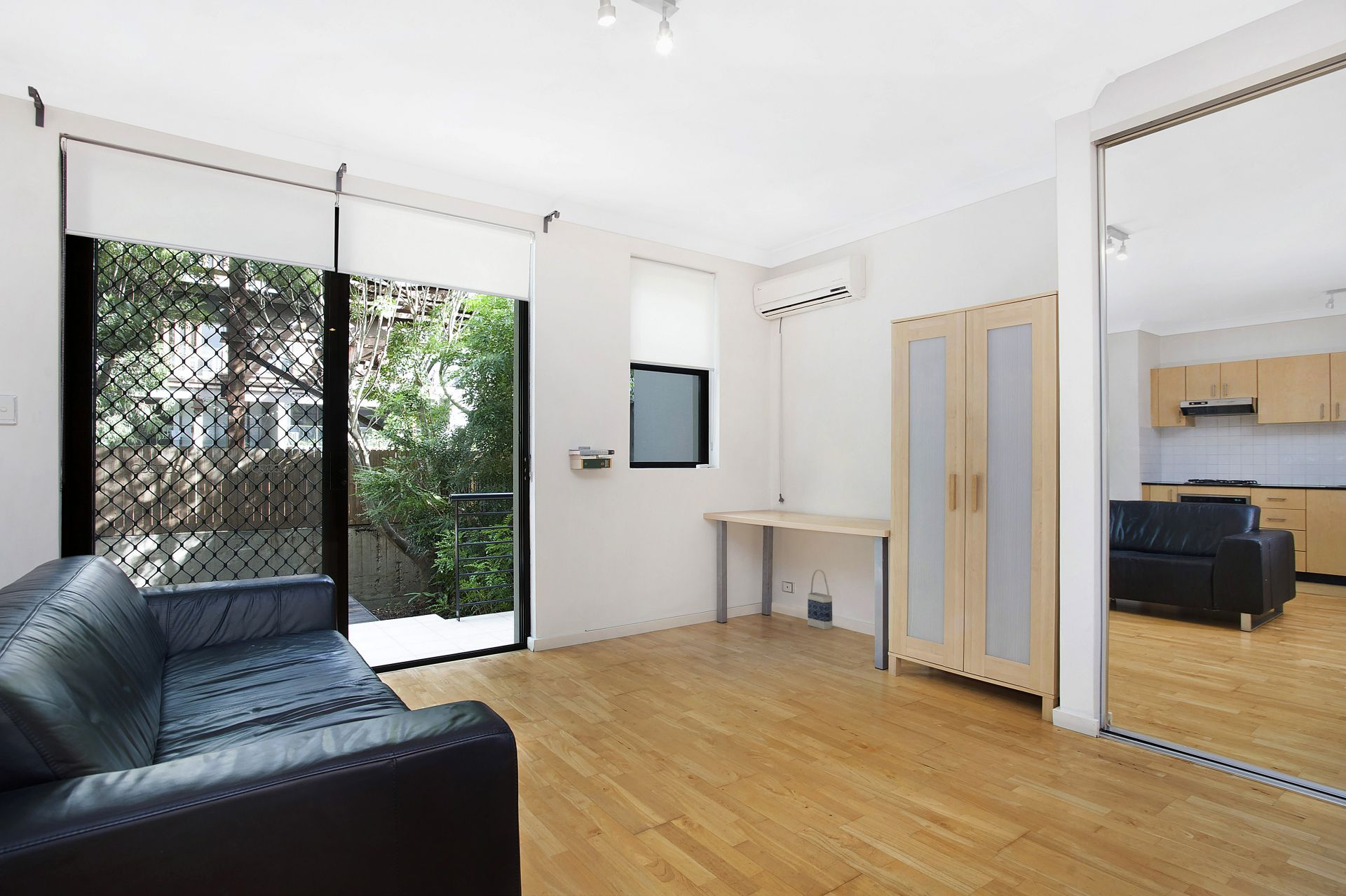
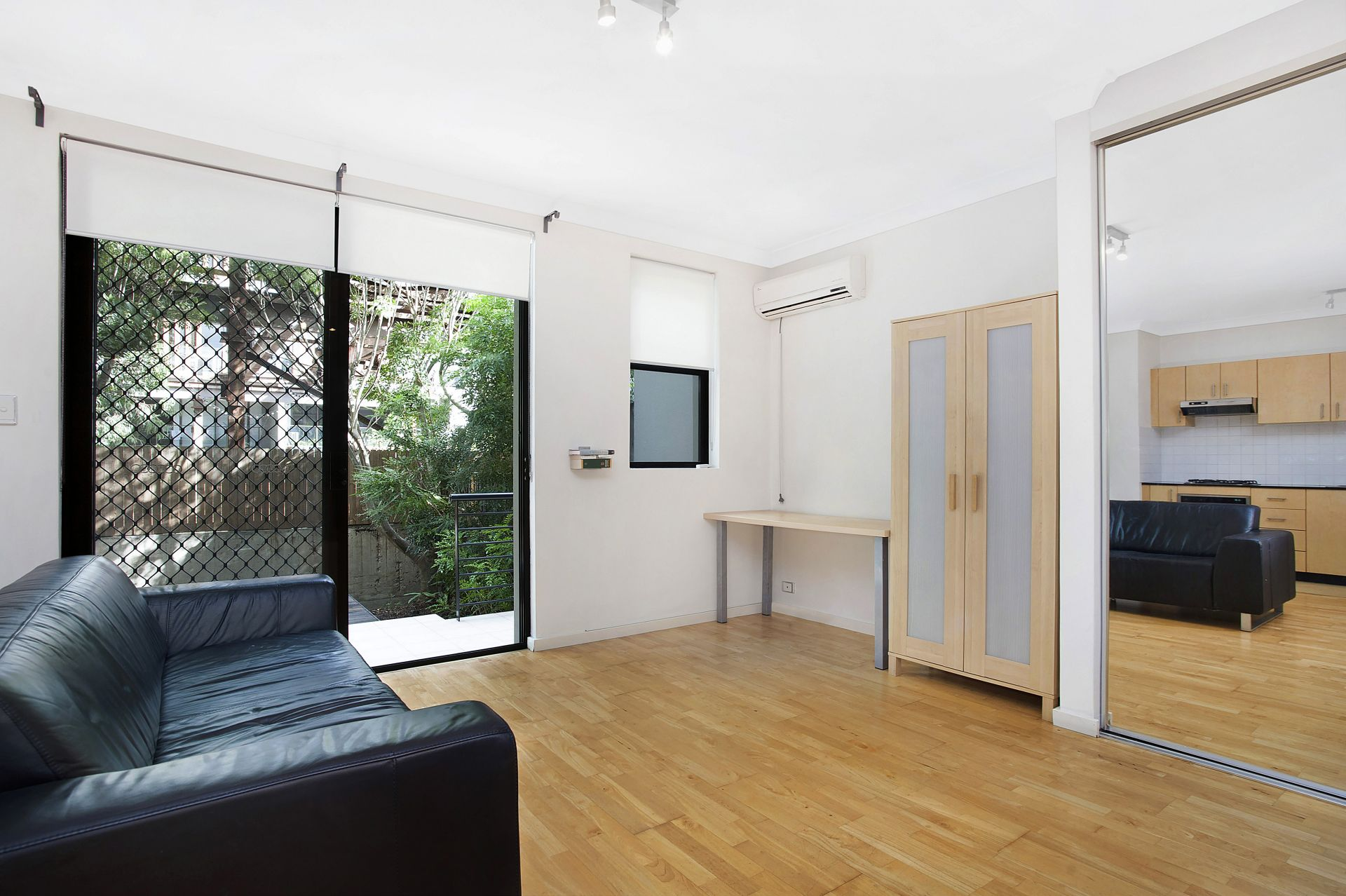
- bag [807,569,833,630]
